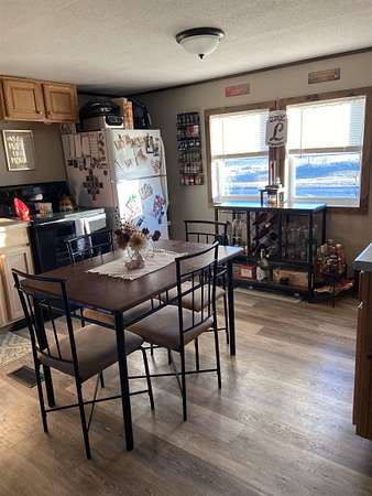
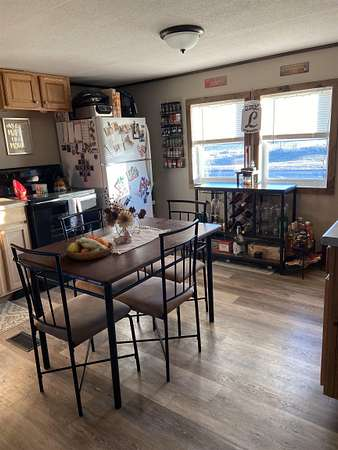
+ fruit bowl [65,235,114,261]
